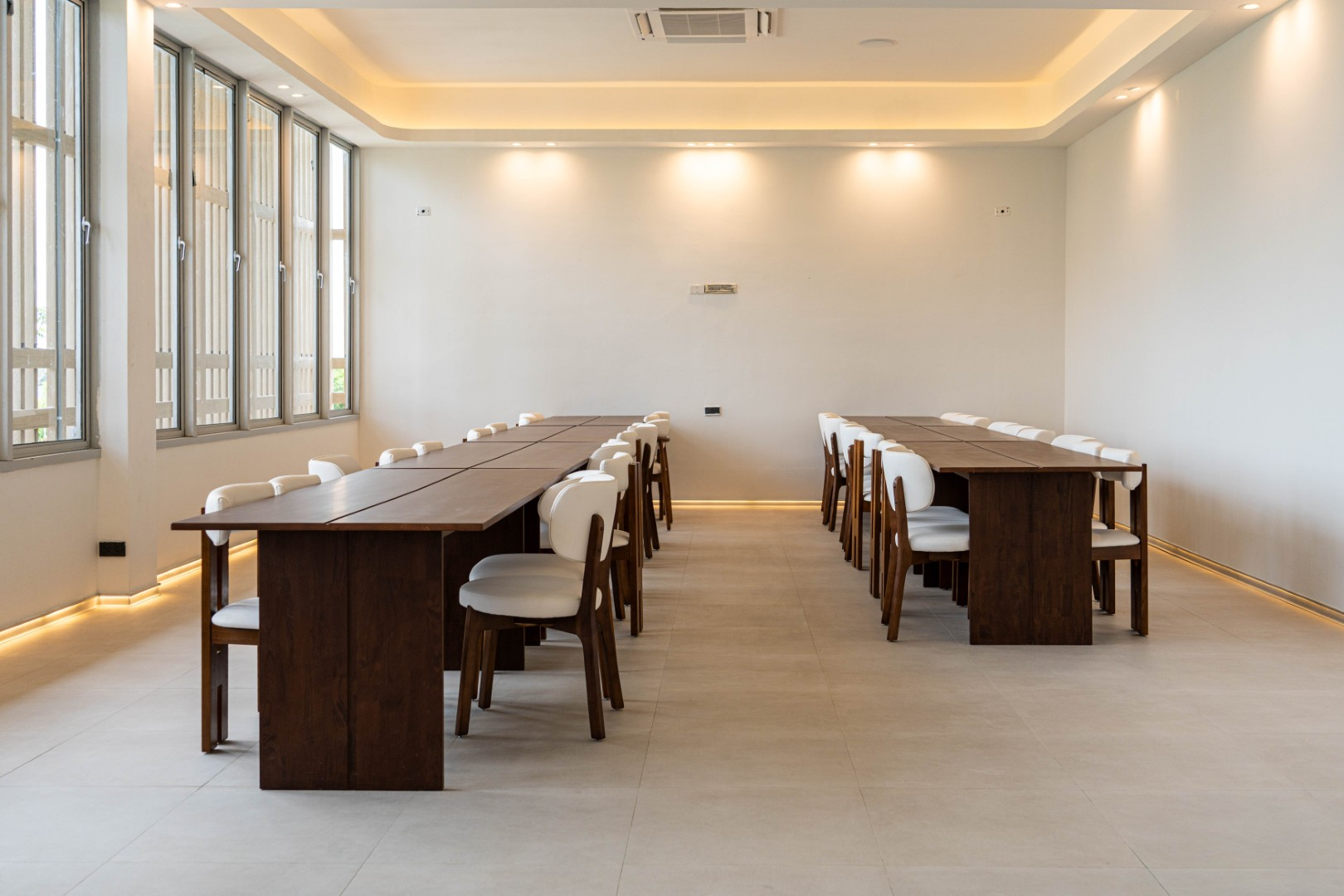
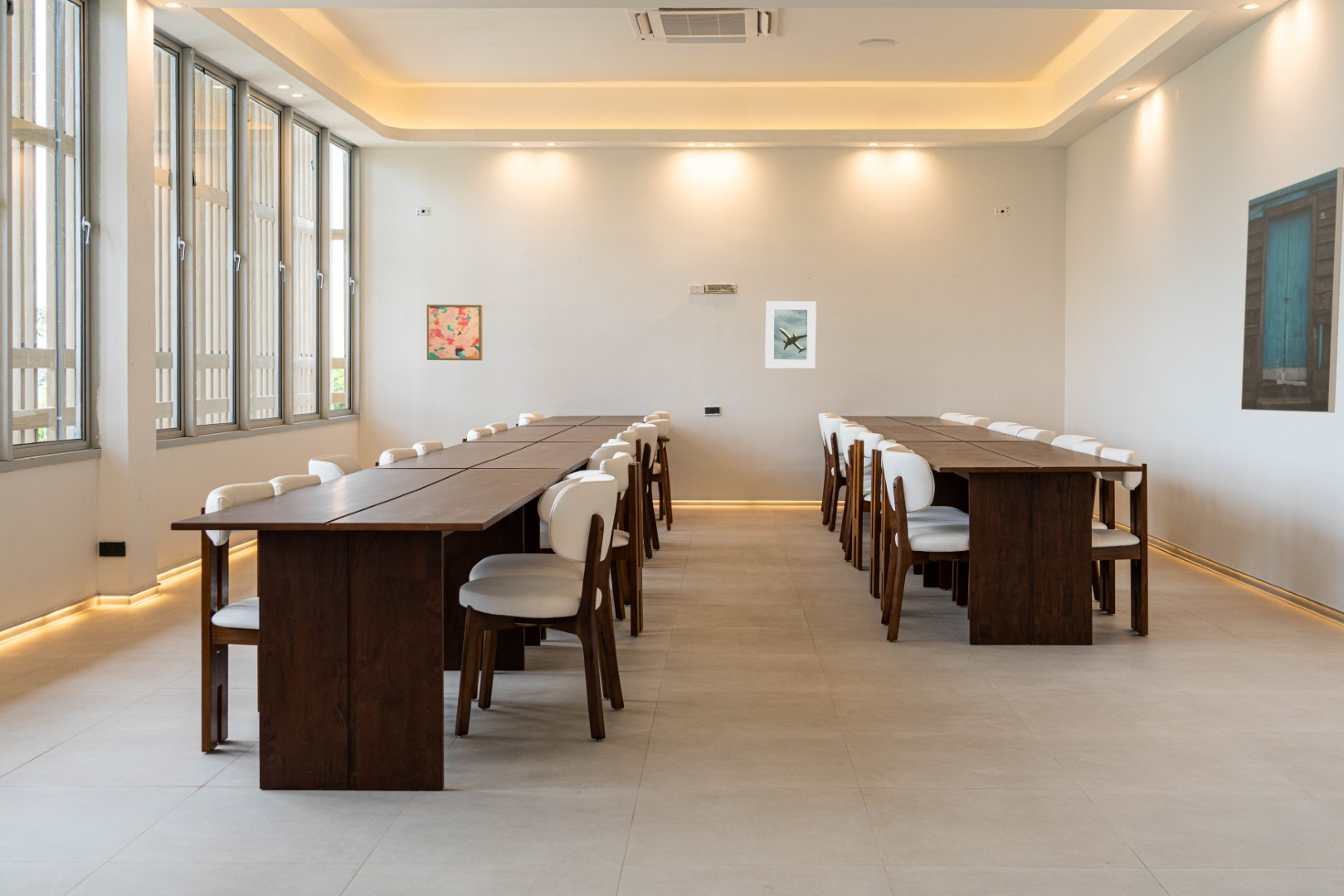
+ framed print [764,300,817,369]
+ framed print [1240,167,1344,414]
+ wall art [426,304,484,361]
